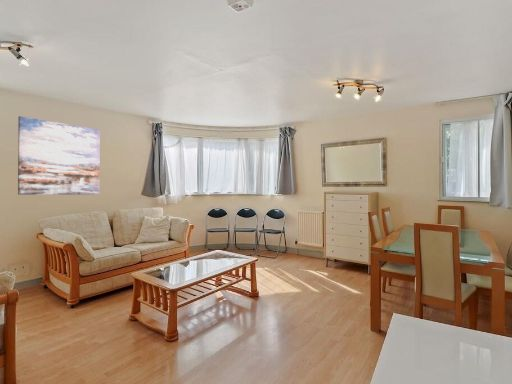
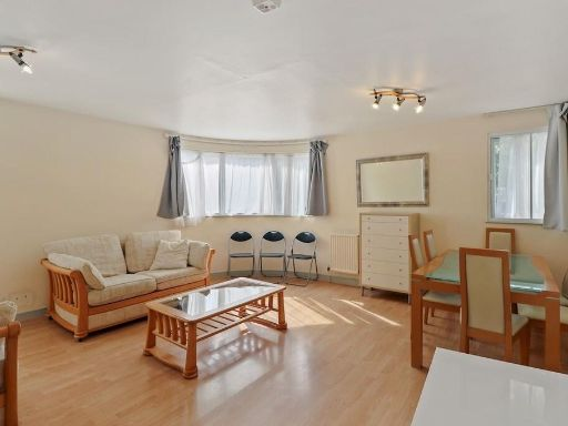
- wall art [17,115,101,196]
